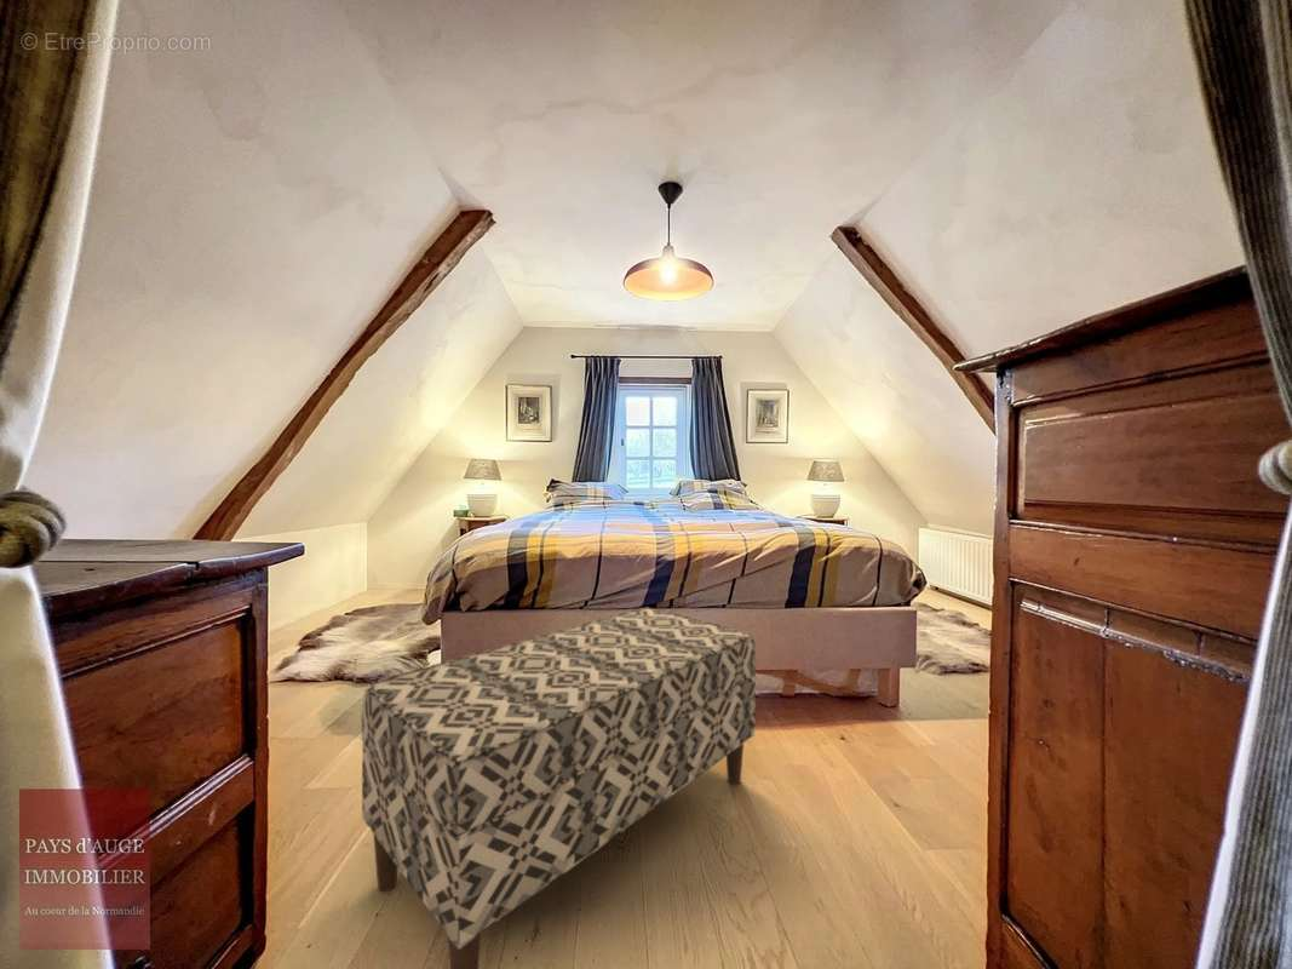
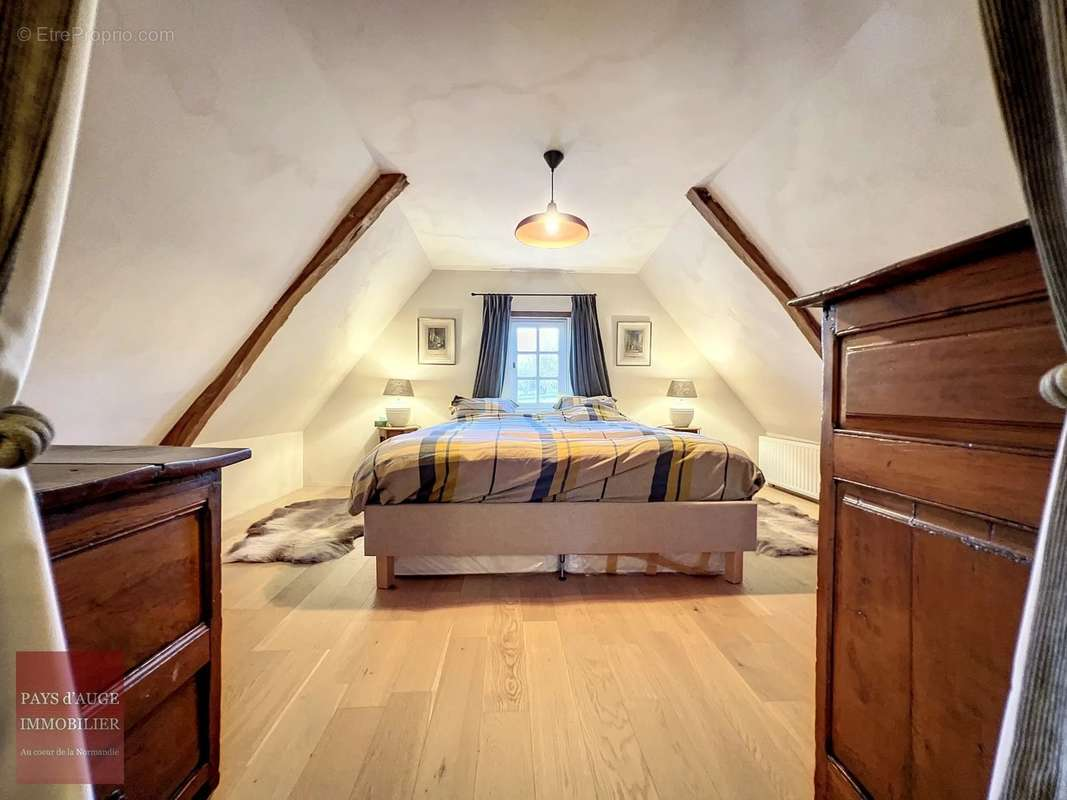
- bench [361,606,757,969]
